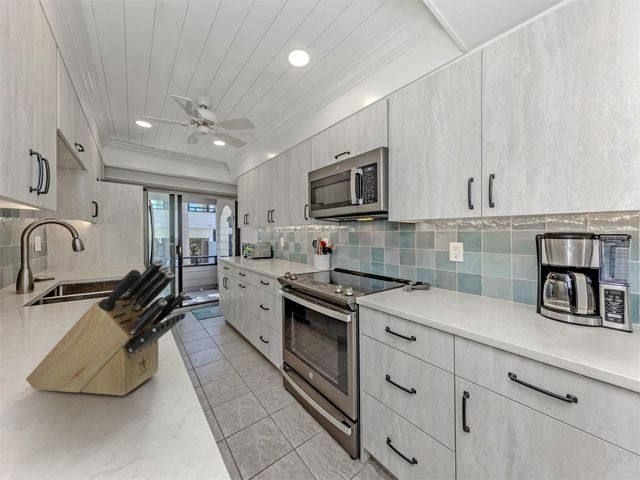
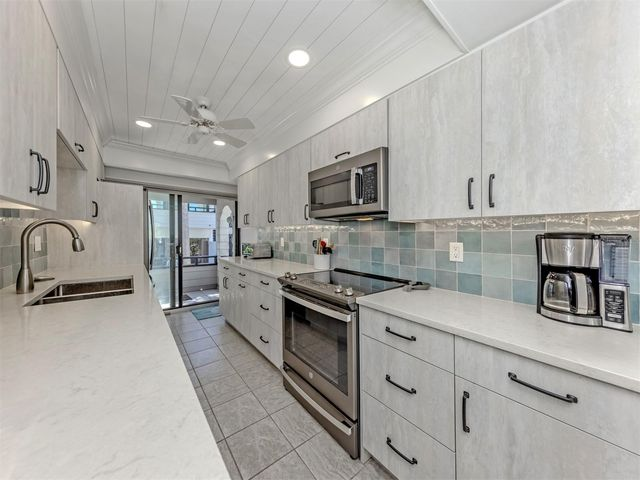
- knife block [25,258,188,397]
